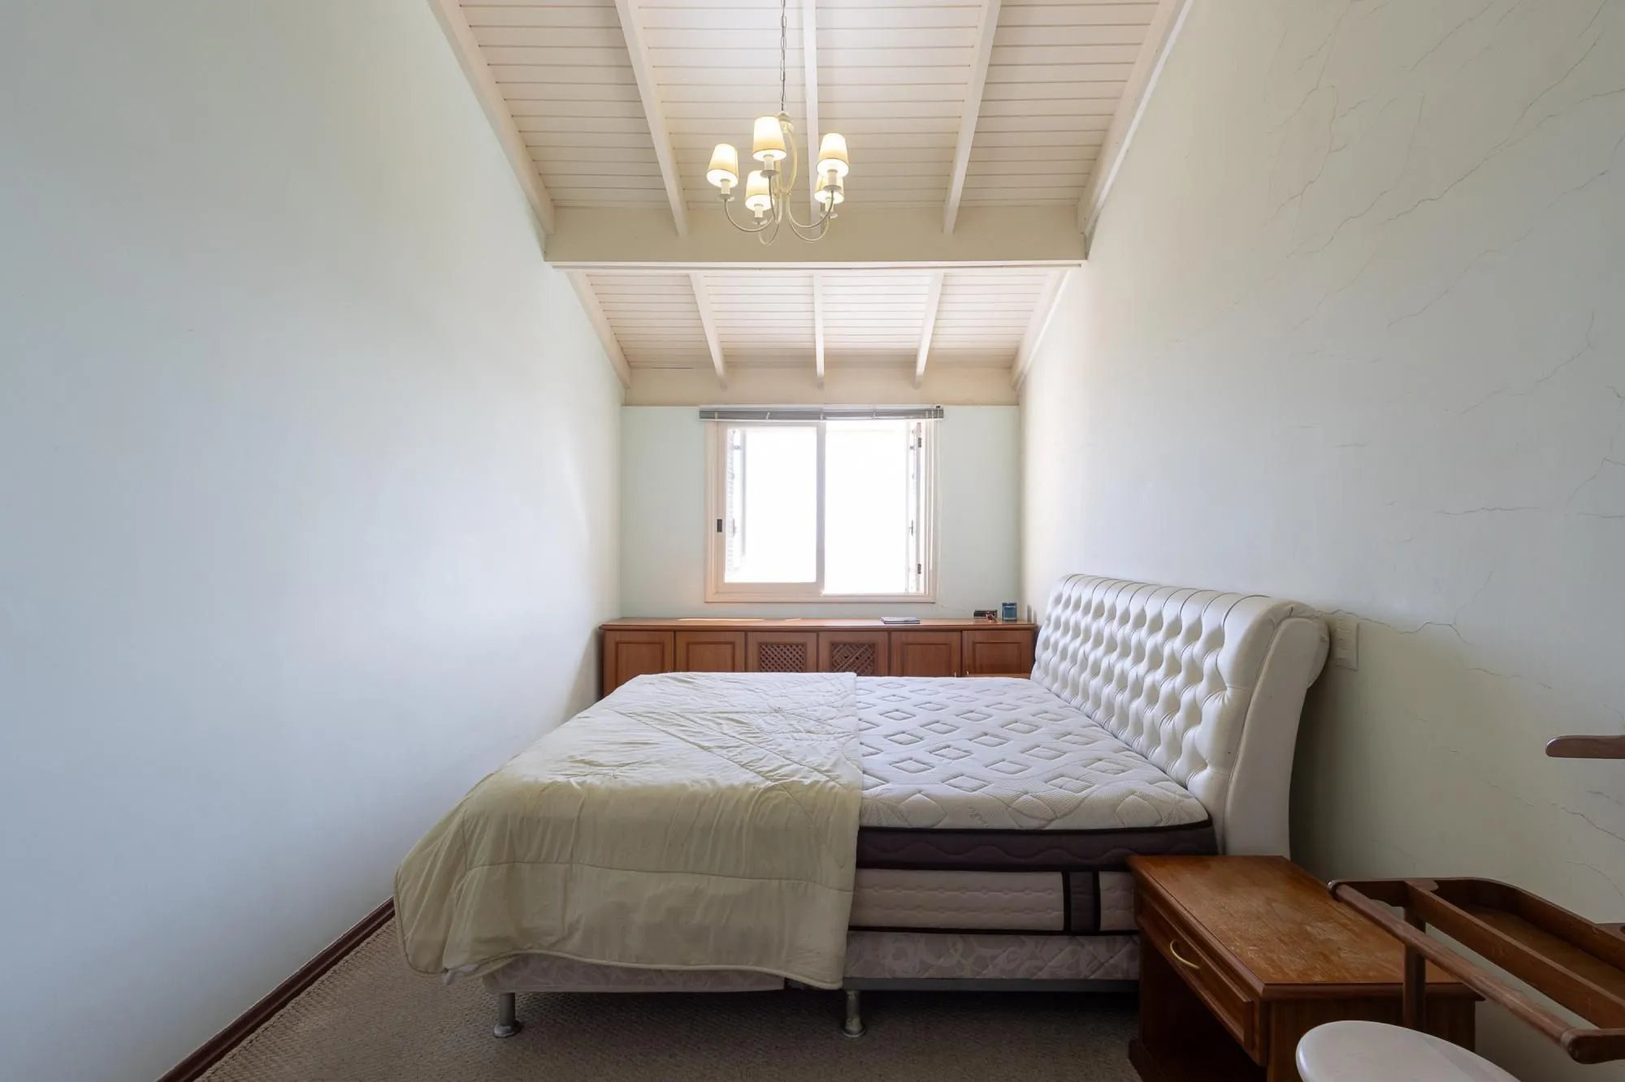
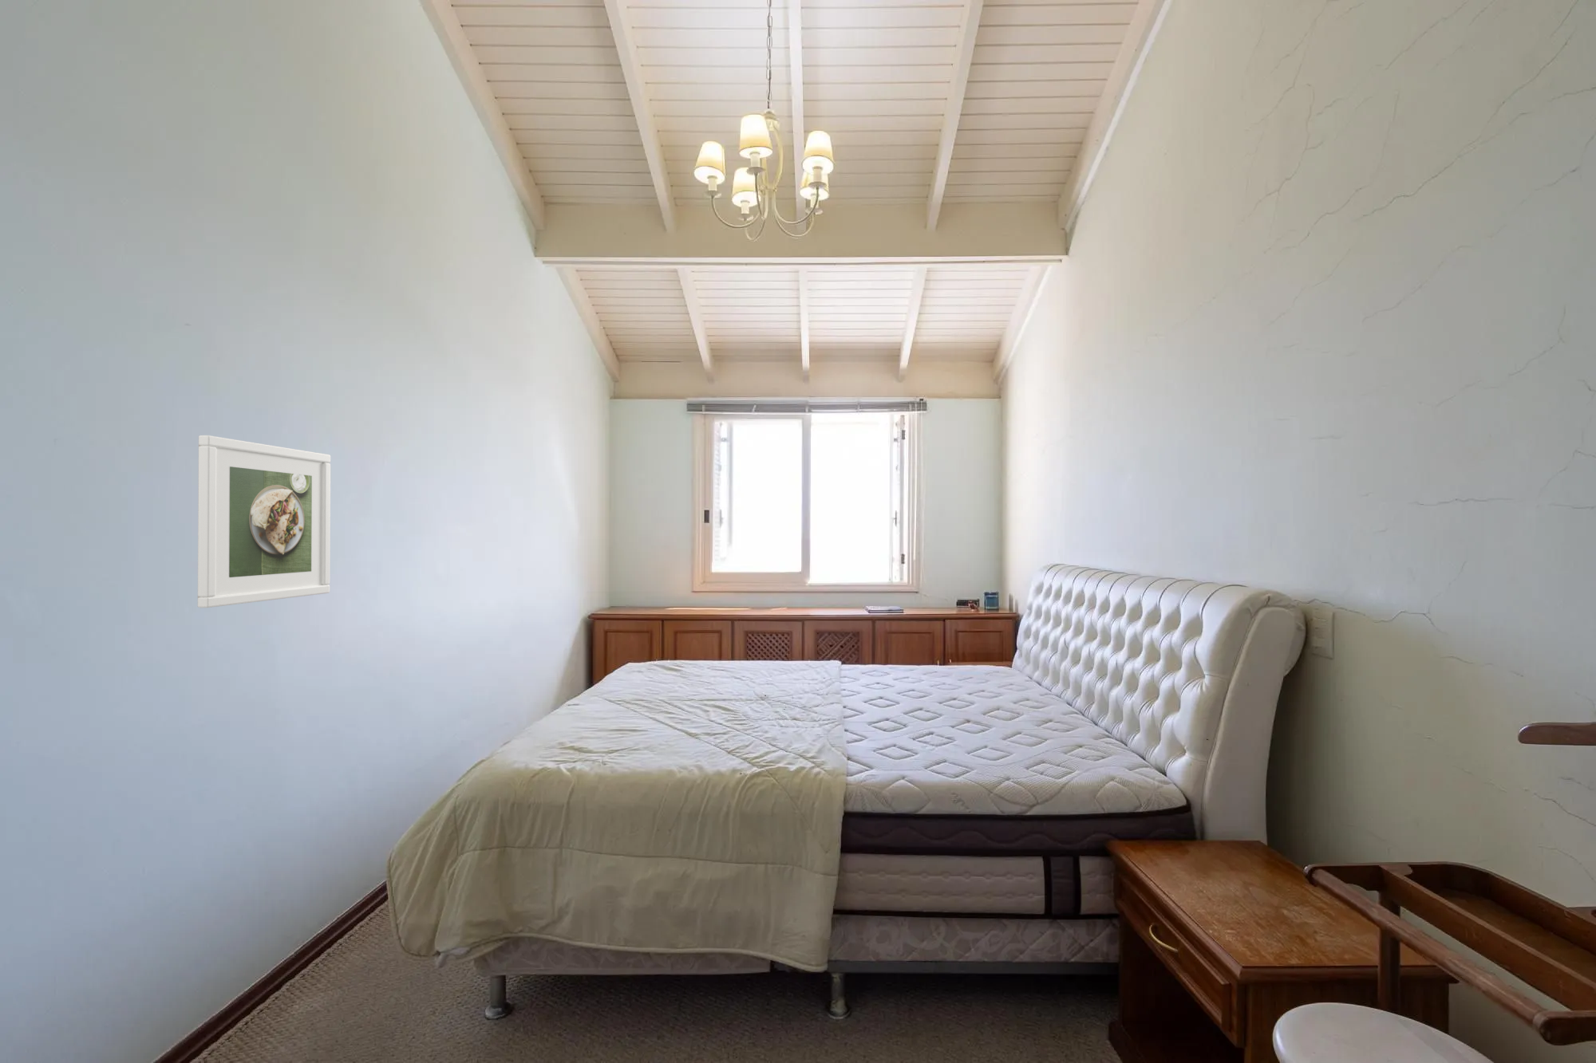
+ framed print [197,434,331,609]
